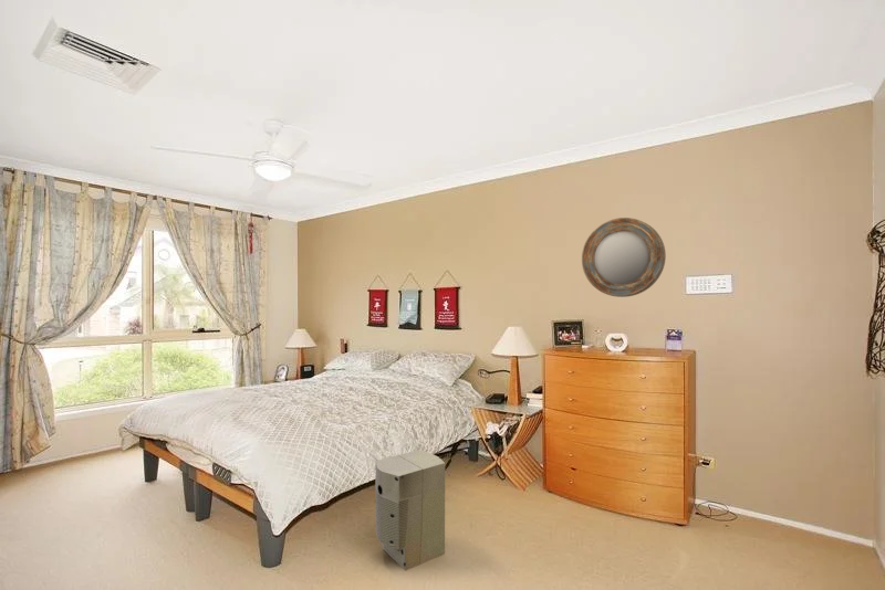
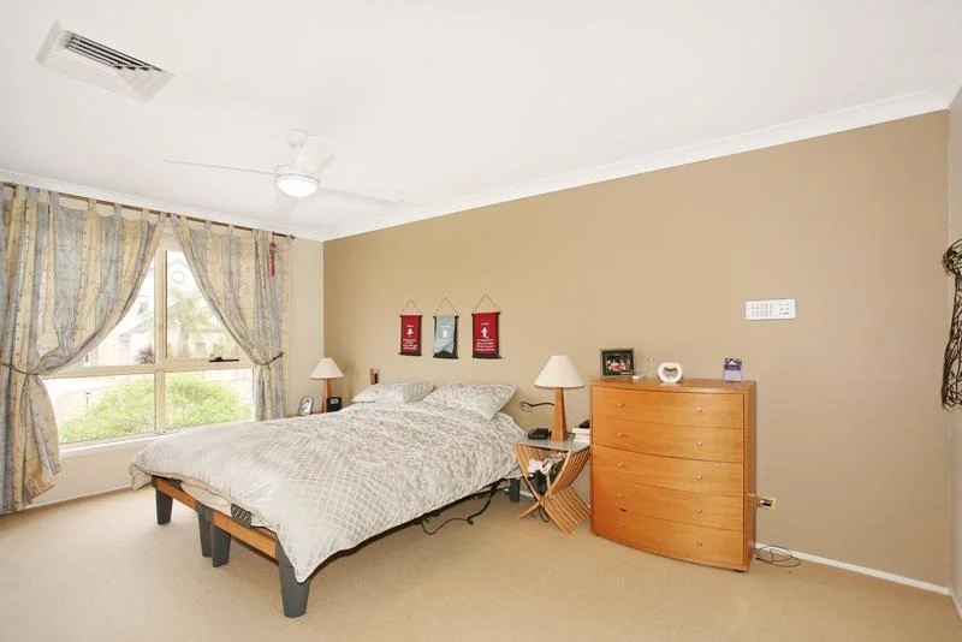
- home mirror [581,217,667,298]
- air purifier [374,449,446,571]
